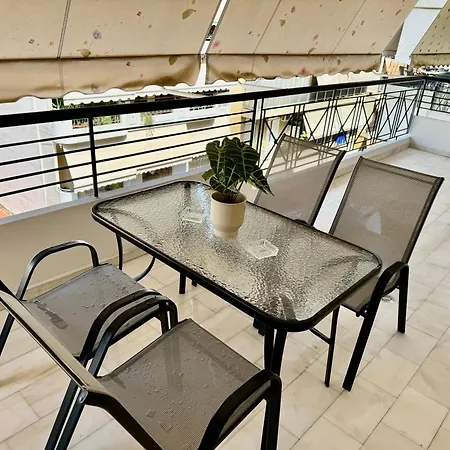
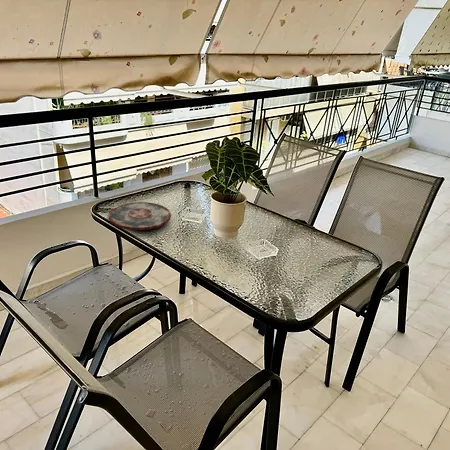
+ plate [108,201,172,231]
